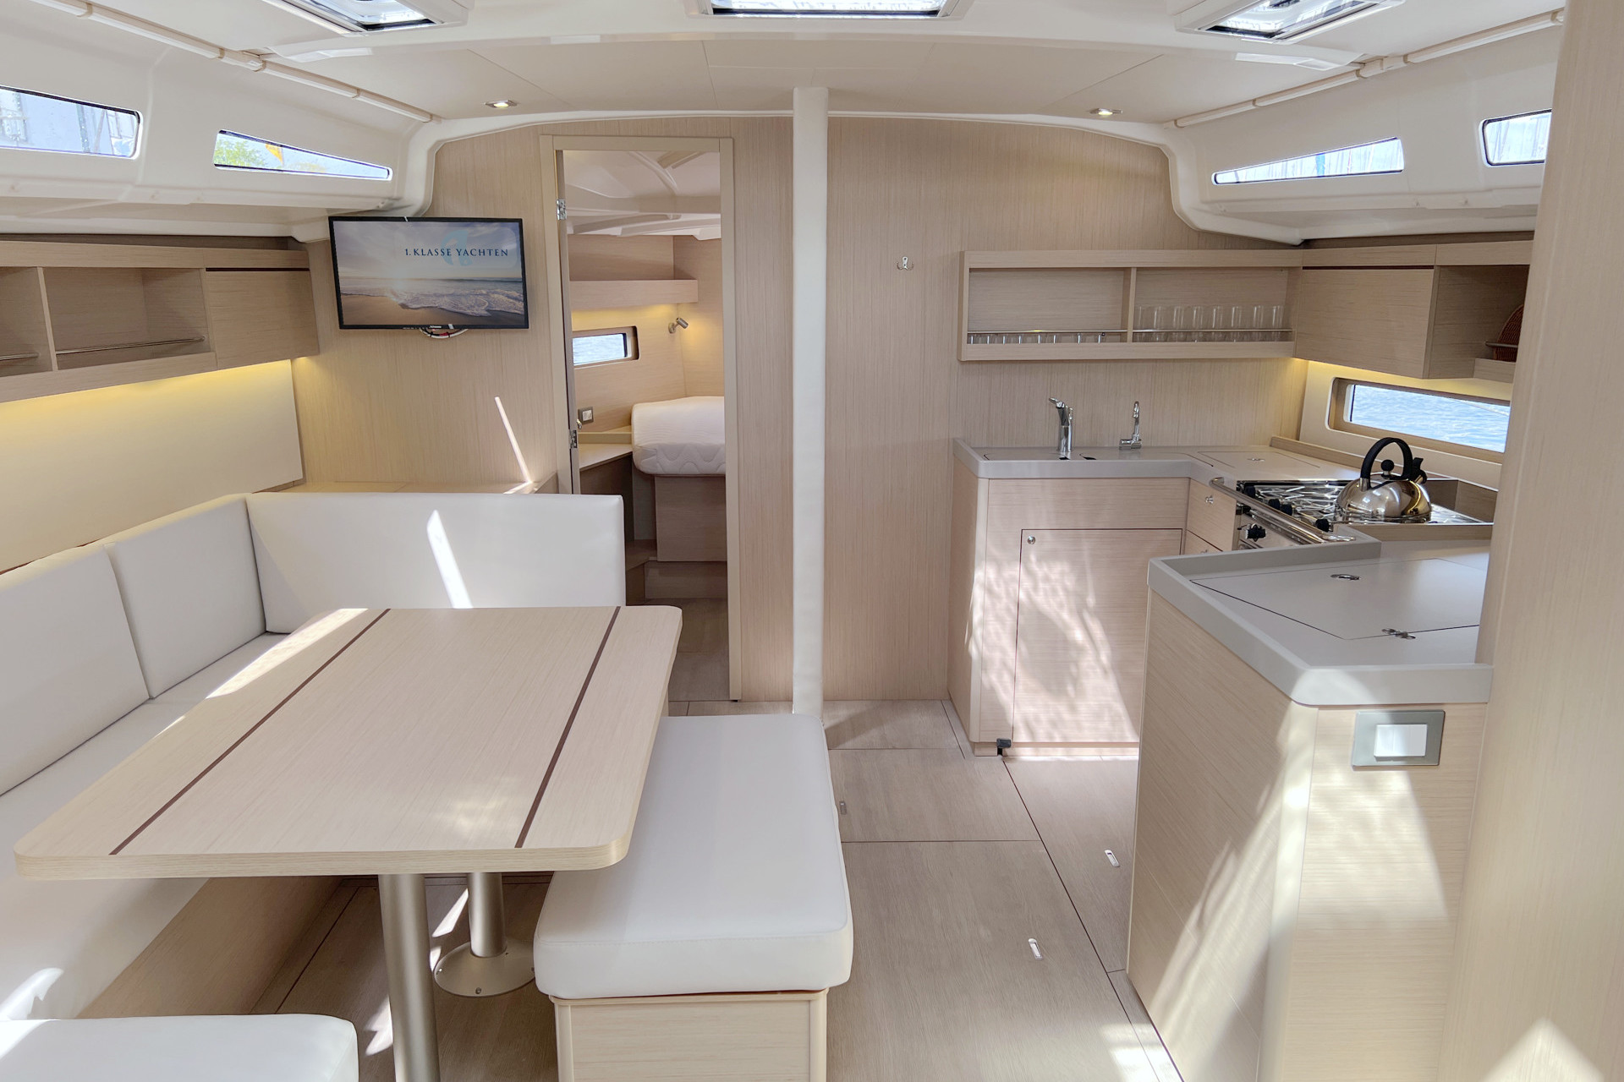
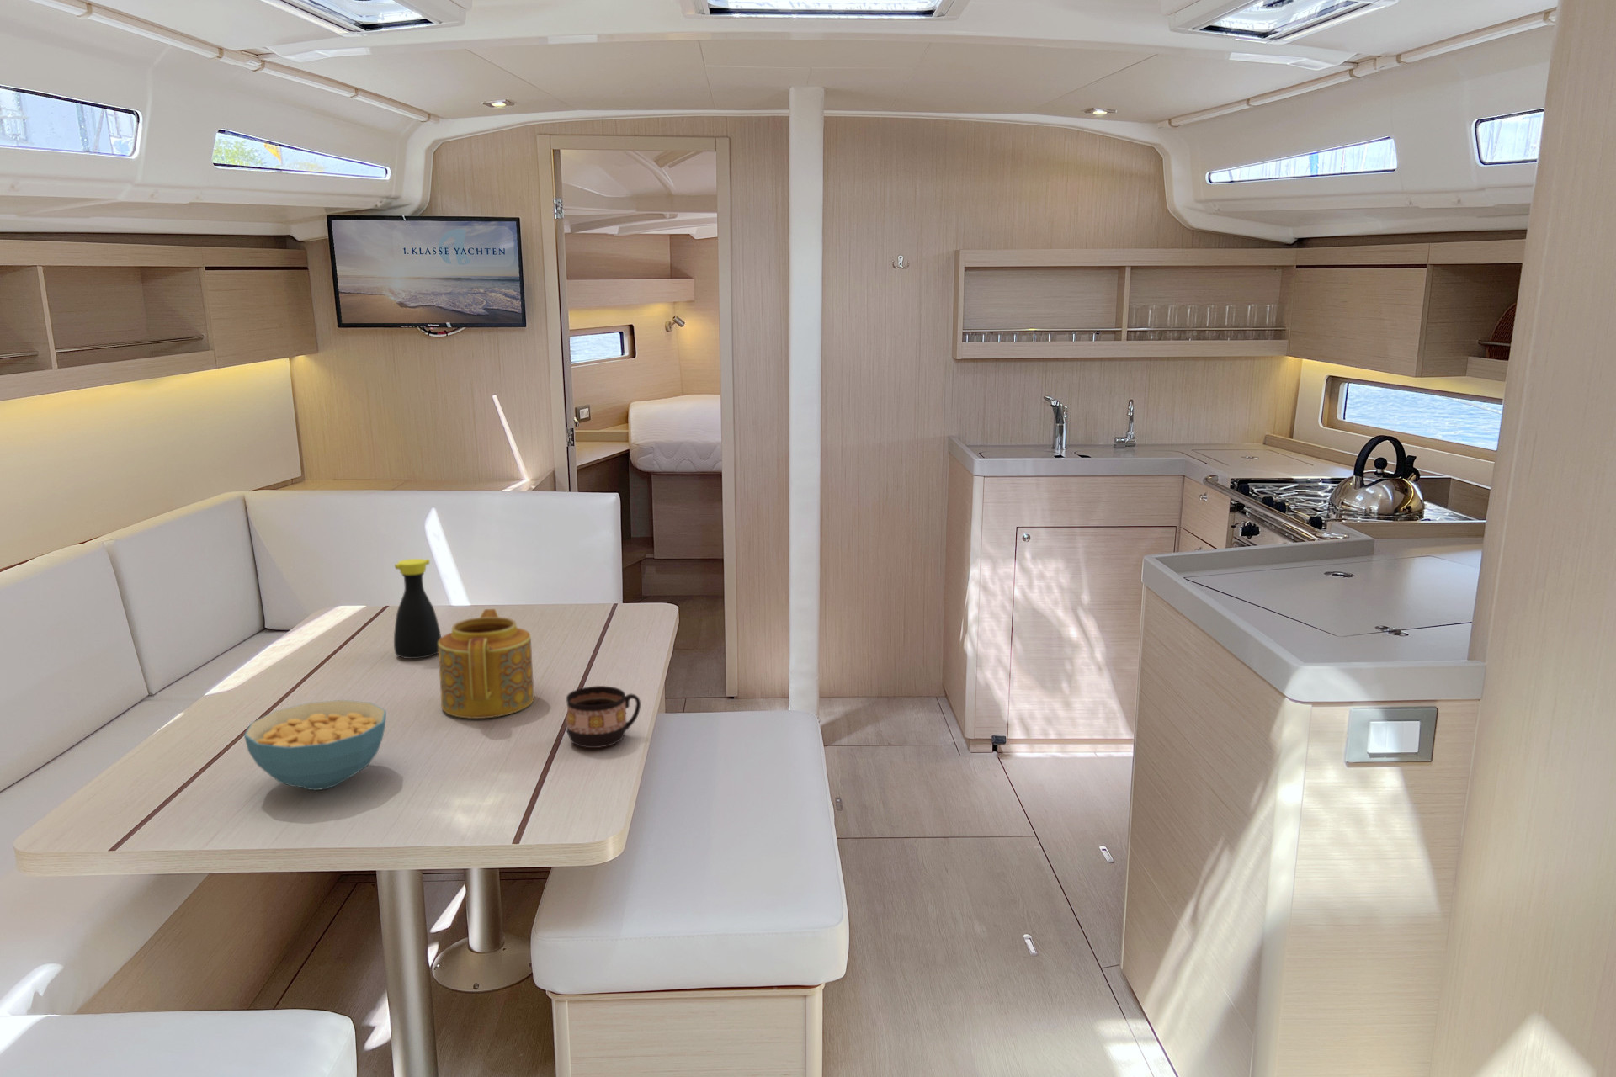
+ cup [565,685,641,749]
+ cereal bowl [243,700,387,791]
+ teapot [438,608,535,719]
+ bottle [393,558,441,660]
